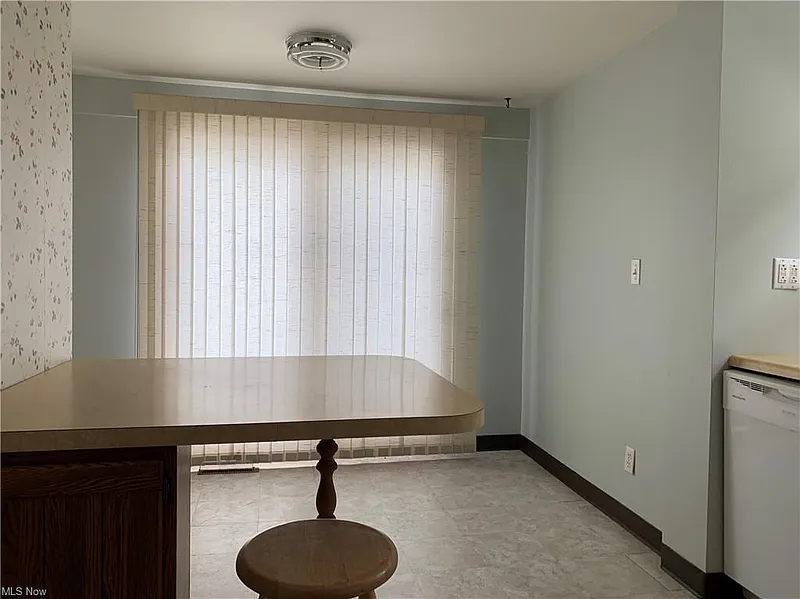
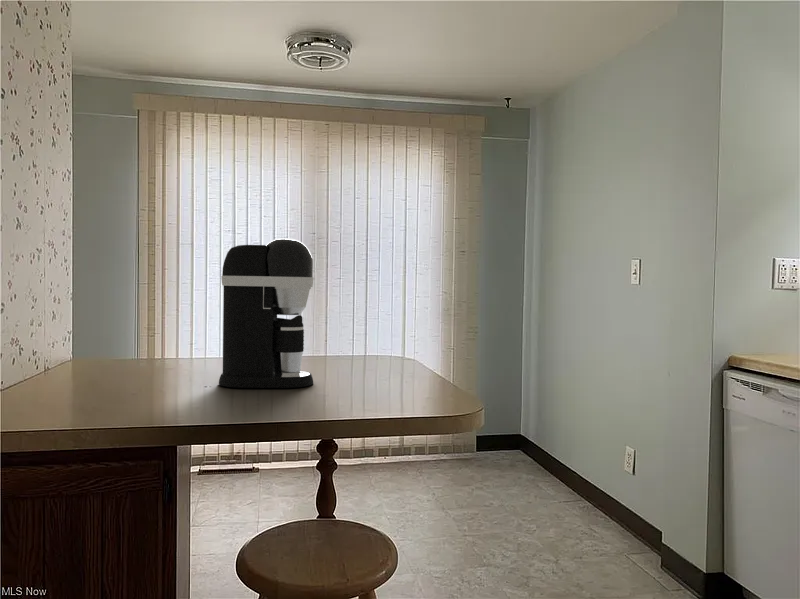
+ coffee maker [218,237,314,389]
